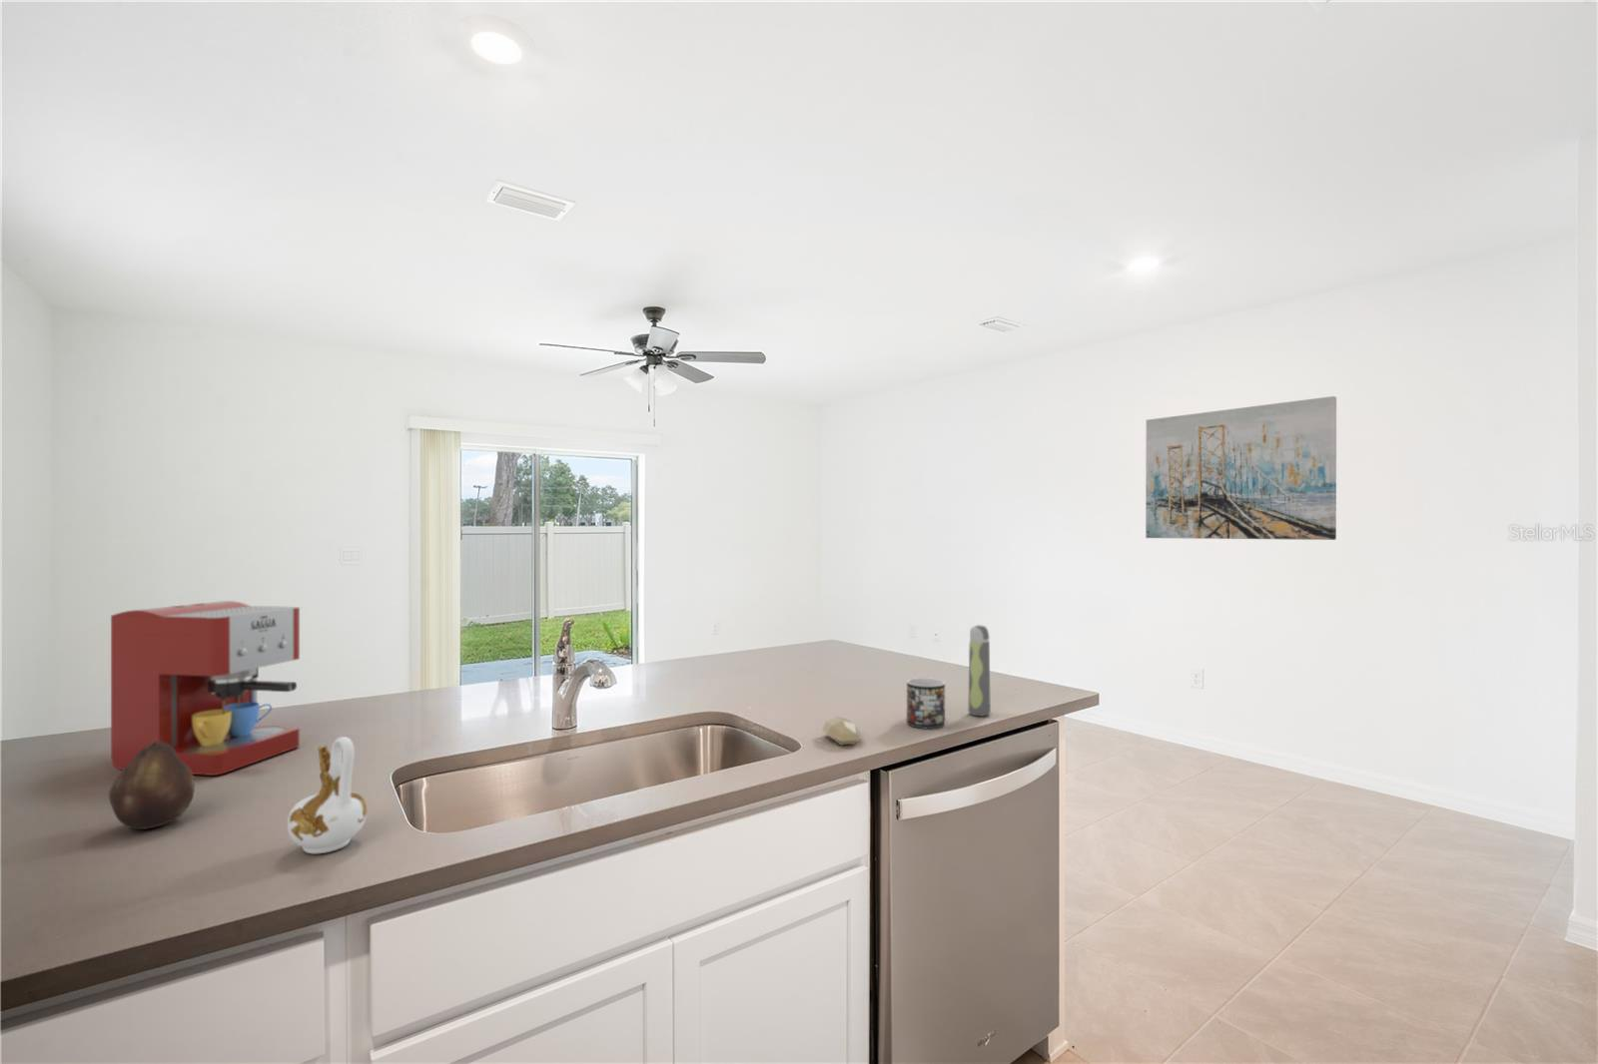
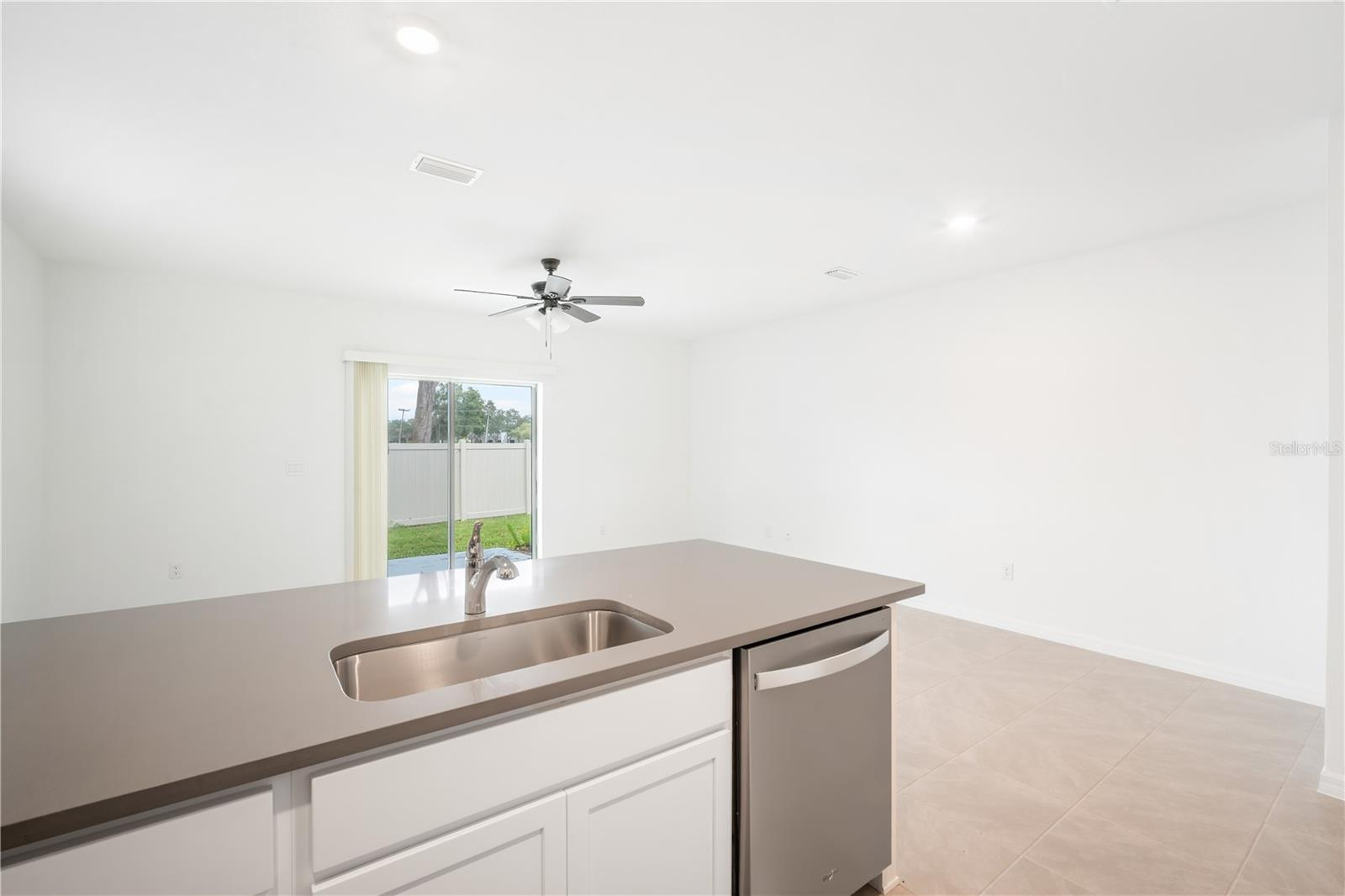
- coffee maker [109,600,301,777]
- spray bottle [967,623,992,716]
- mug [905,677,946,729]
- soap bar [821,716,861,746]
- wall art [1144,395,1338,542]
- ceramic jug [286,735,367,854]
- fruit [108,741,196,830]
